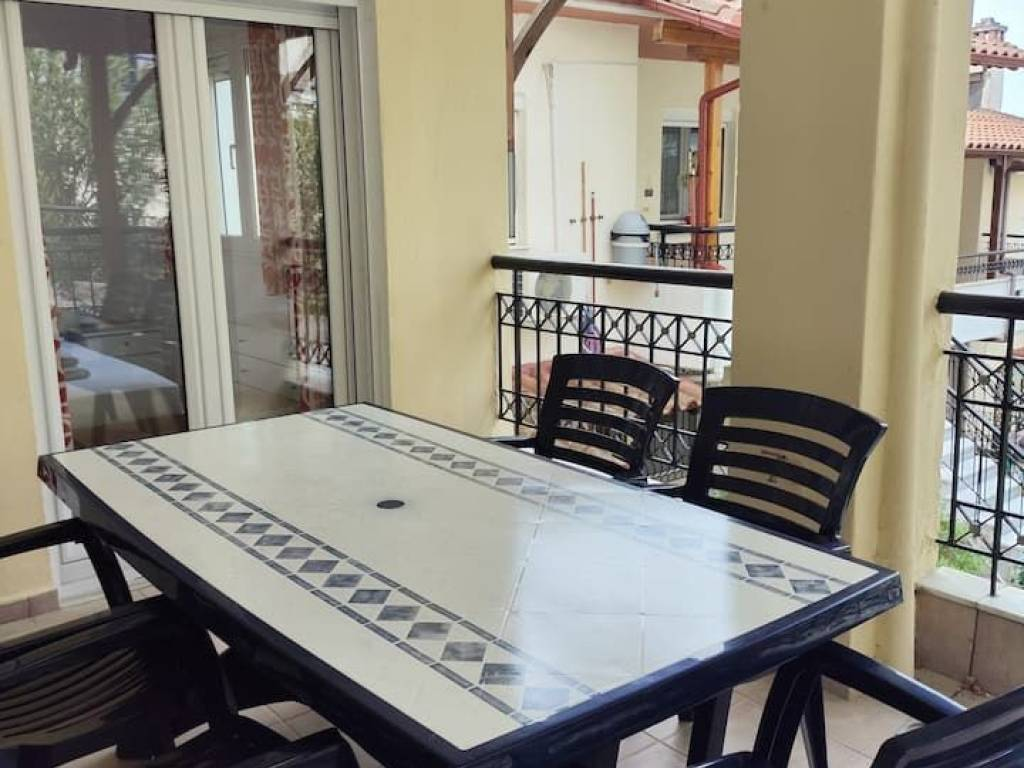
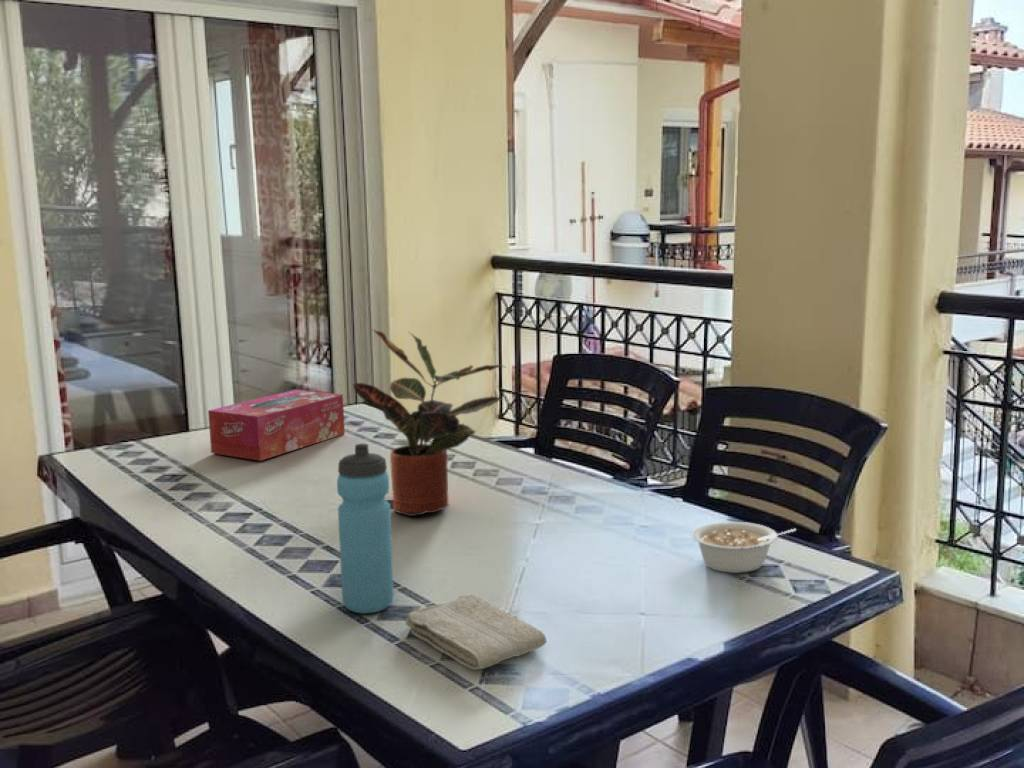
+ washcloth [404,593,548,671]
+ legume [691,521,797,574]
+ potted plant [351,327,508,517]
+ tissue box [207,389,346,462]
+ water bottle [336,443,395,614]
